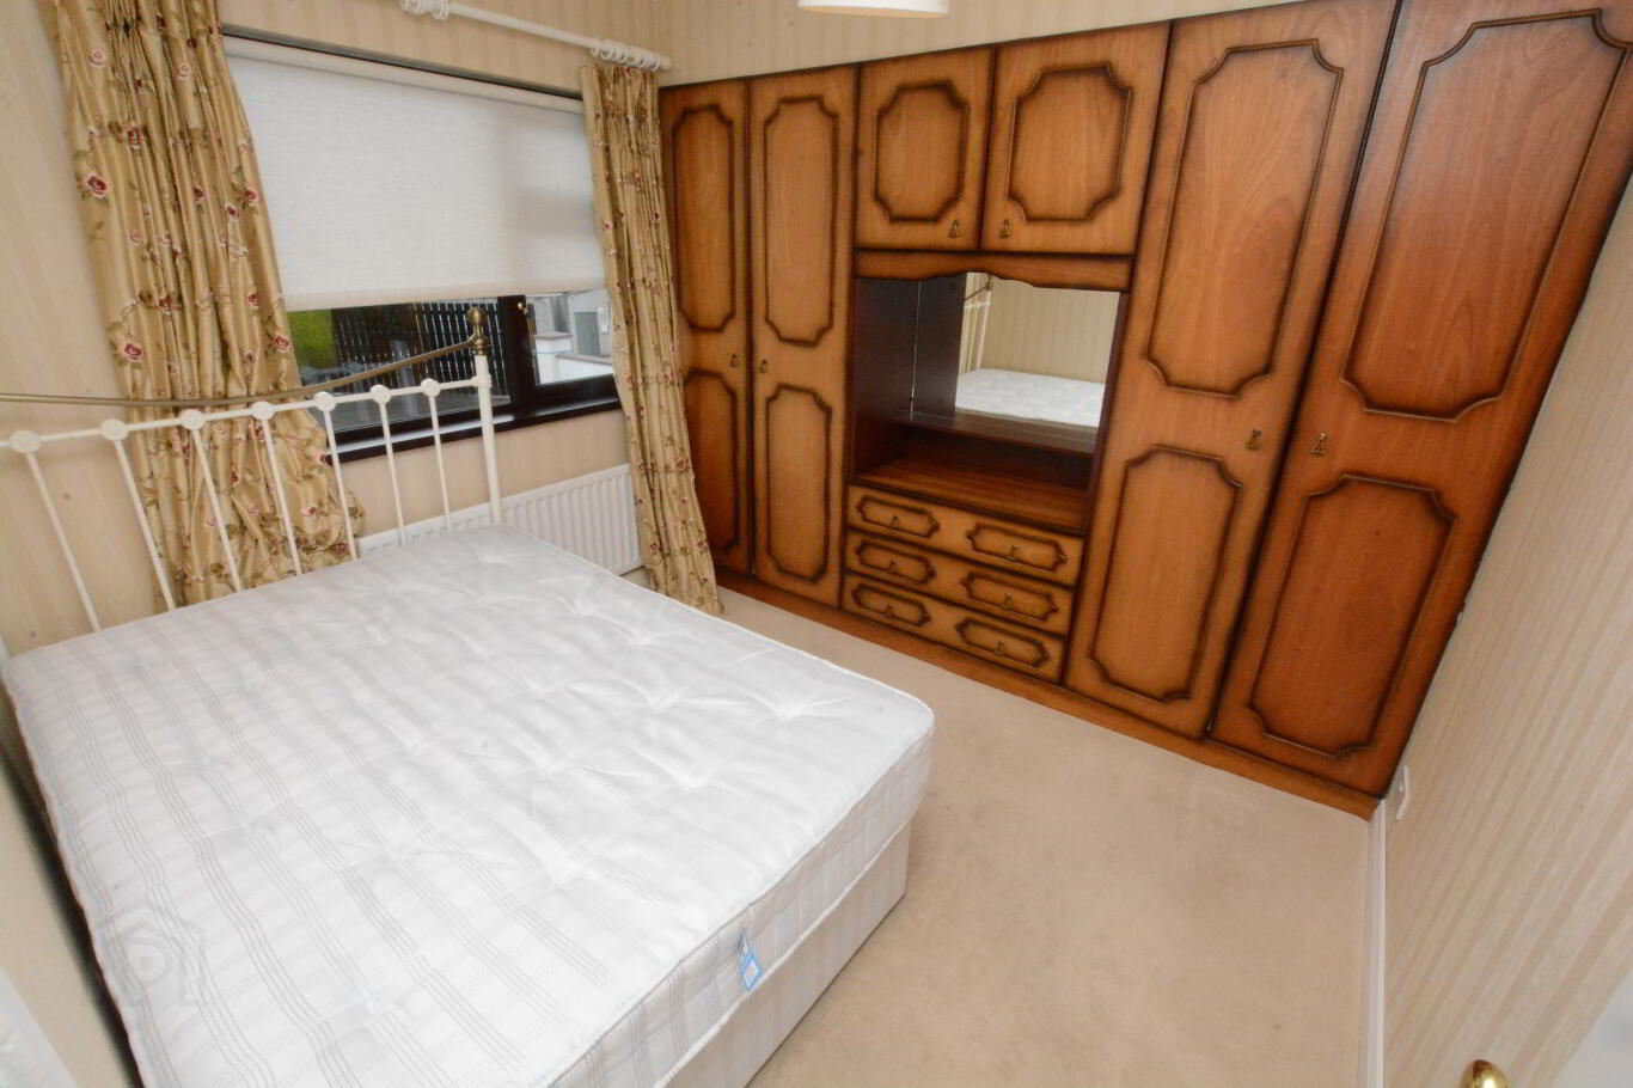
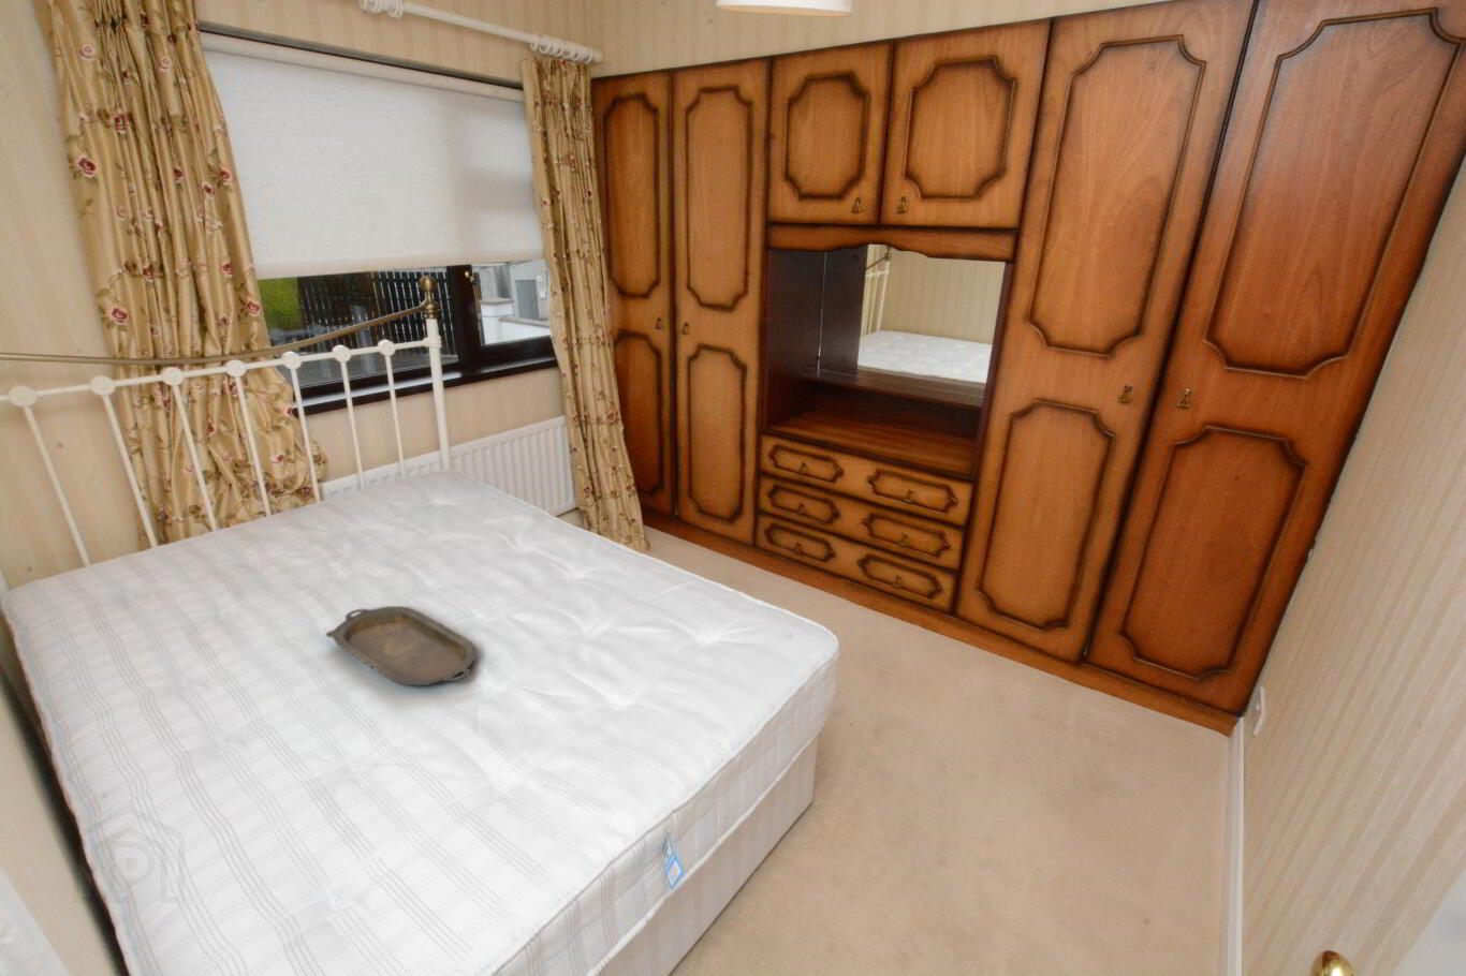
+ serving tray [324,605,477,687]
